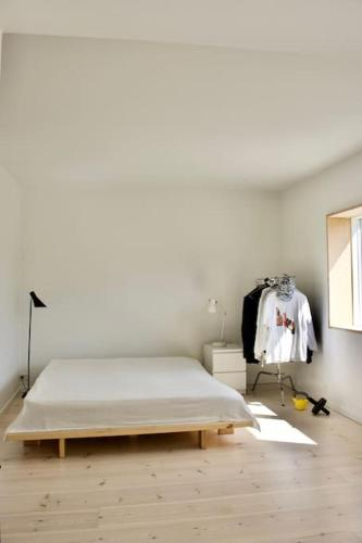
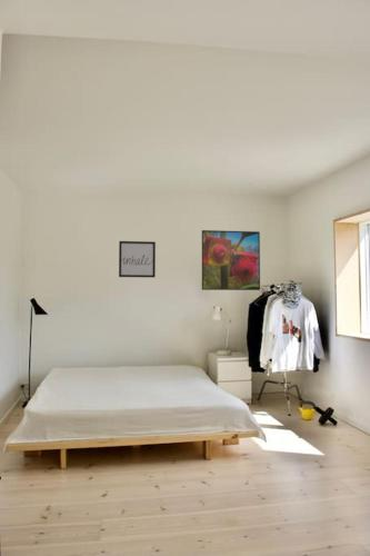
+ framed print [201,229,261,291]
+ wall art [118,240,157,278]
